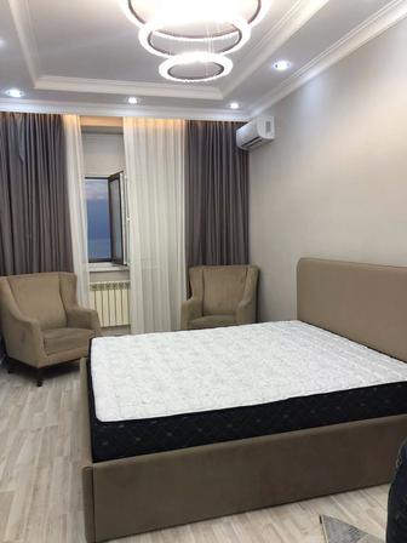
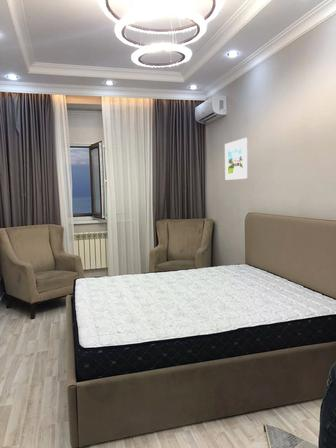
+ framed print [224,137,248,181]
